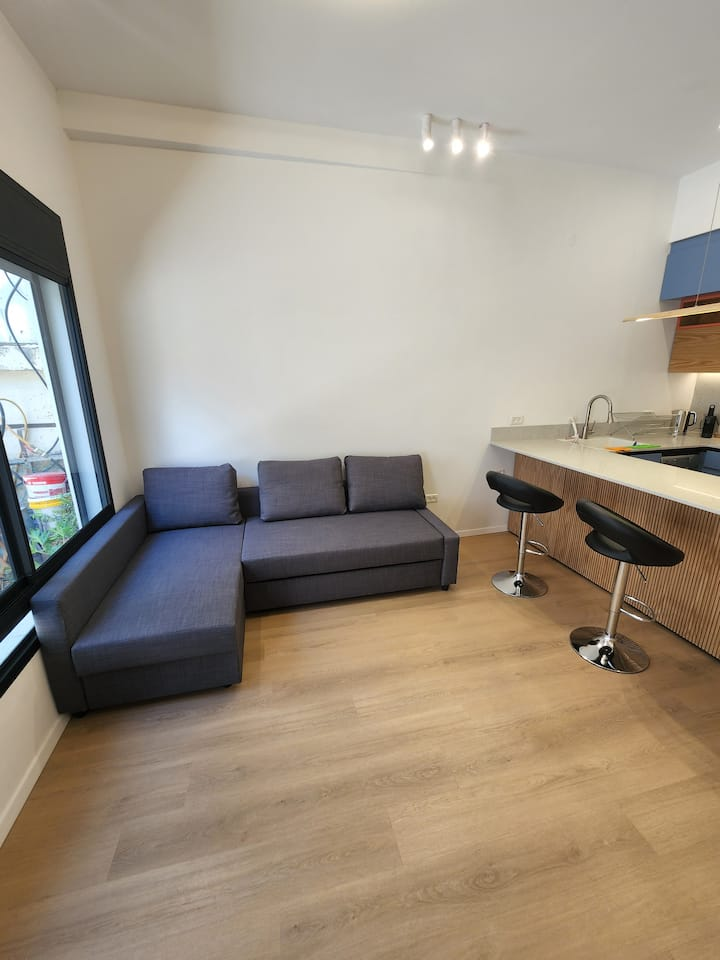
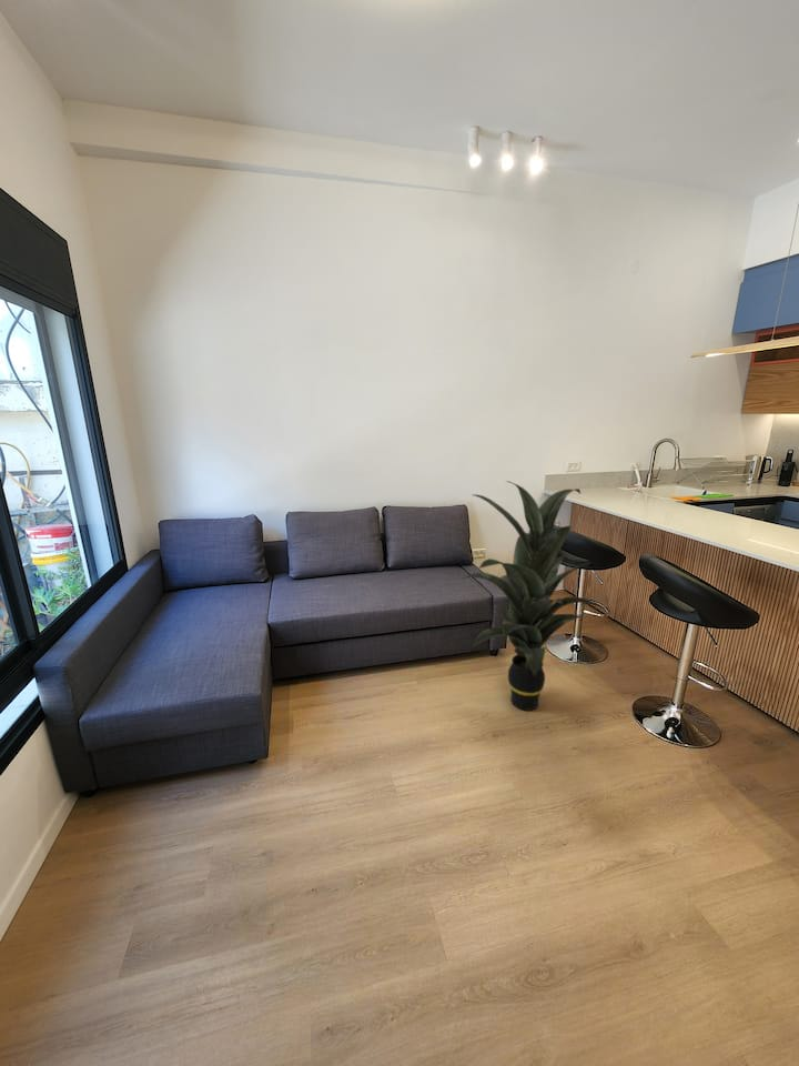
+ indoor plant [461,480,614,712]
